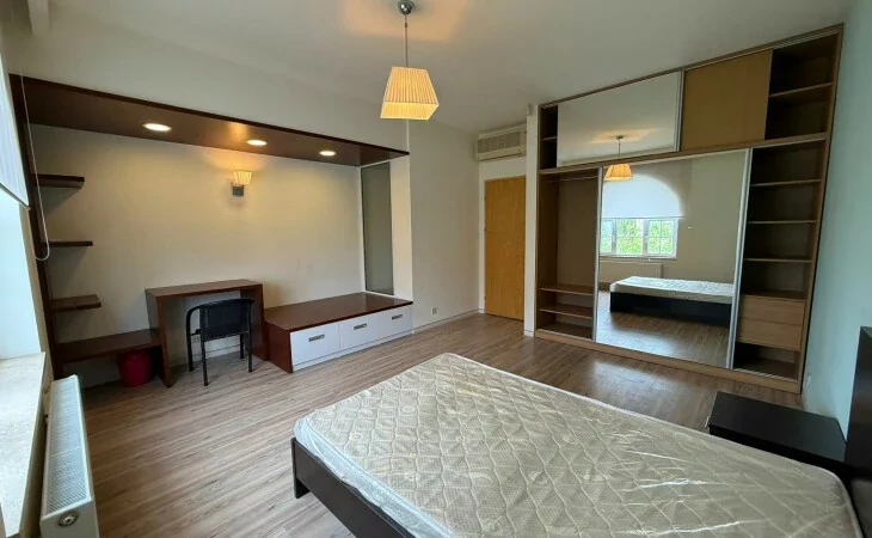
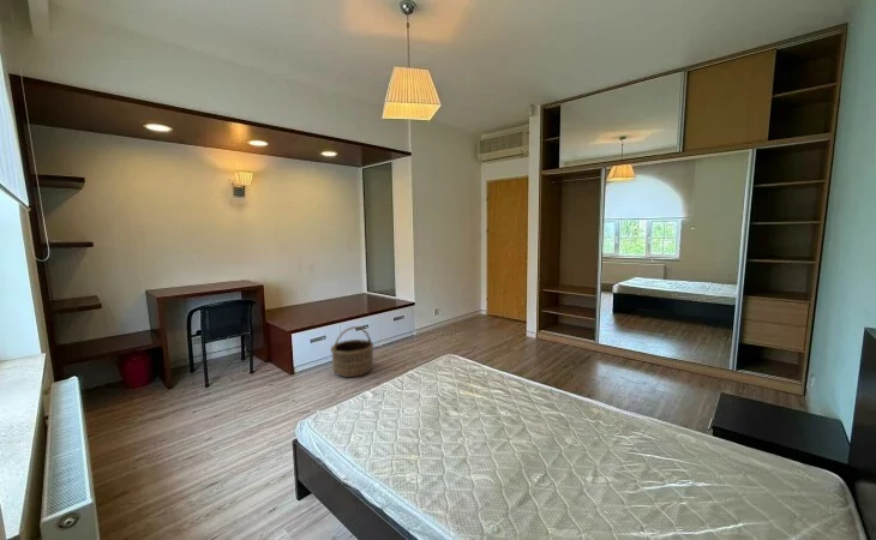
+ basket [330,325,376,378]
